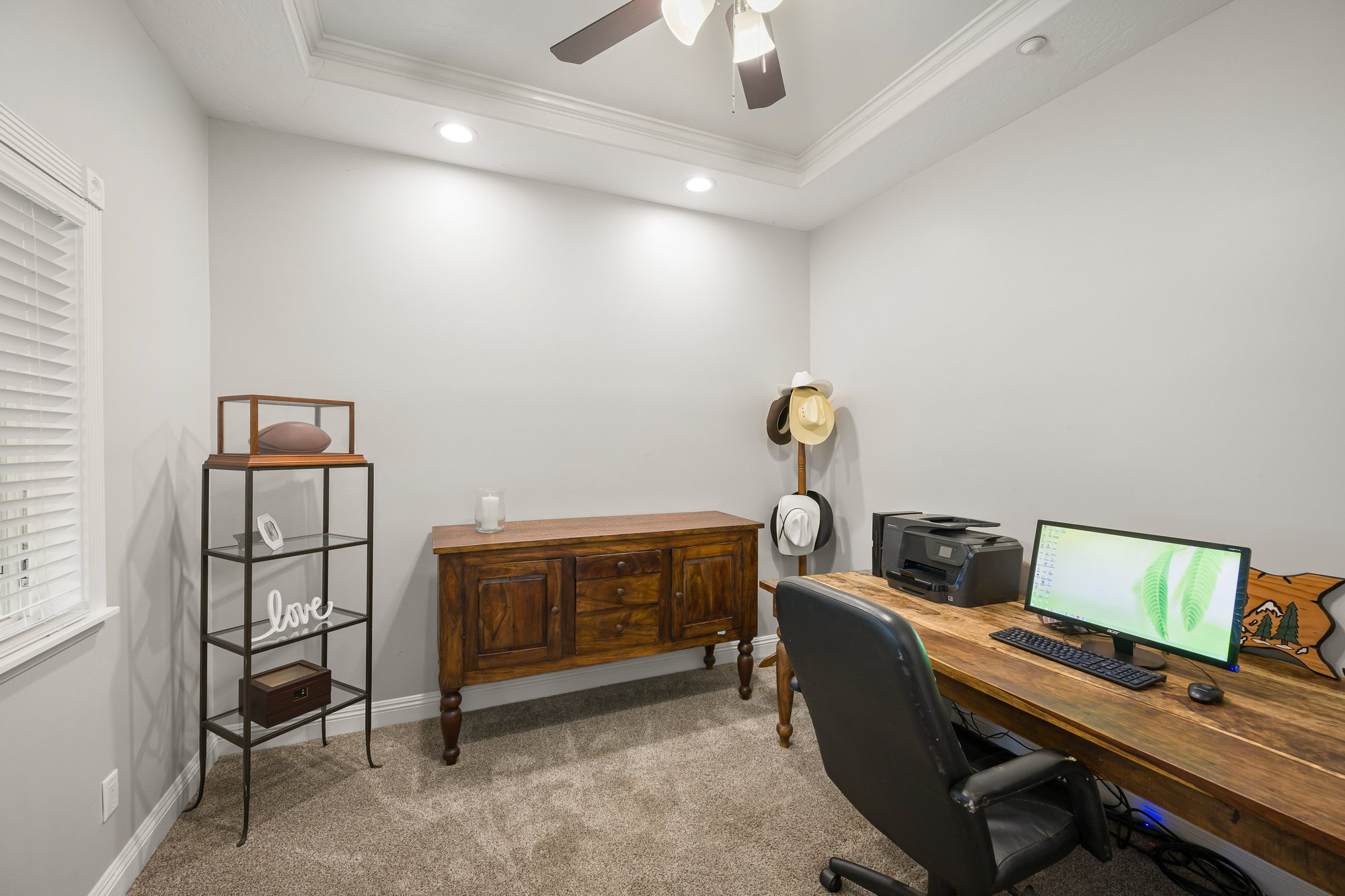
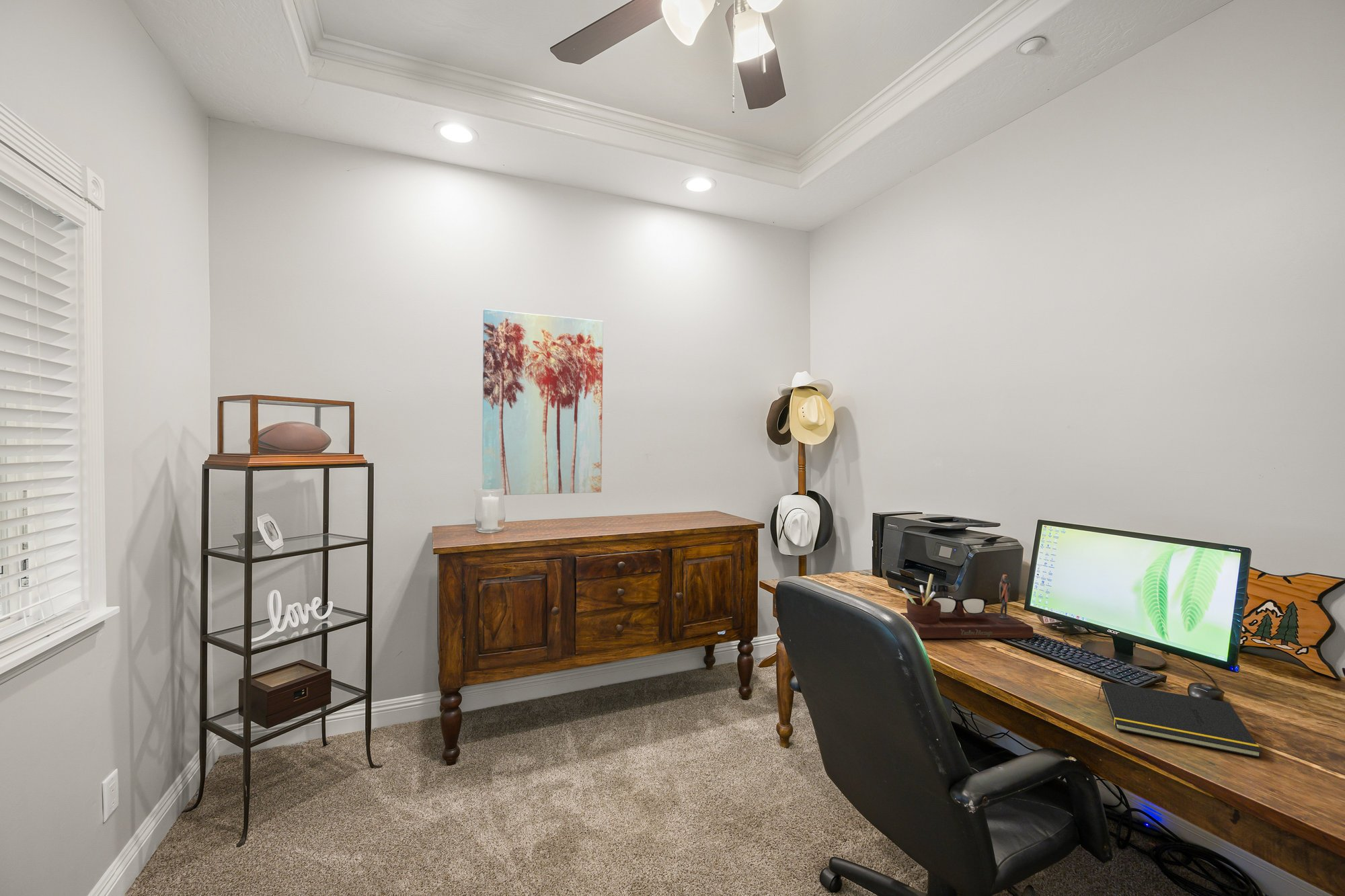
+ notepad [1097,680,1262,759]
+ desk organizer [900,573,1034,639]
+ wall art [482,309,604,496]
